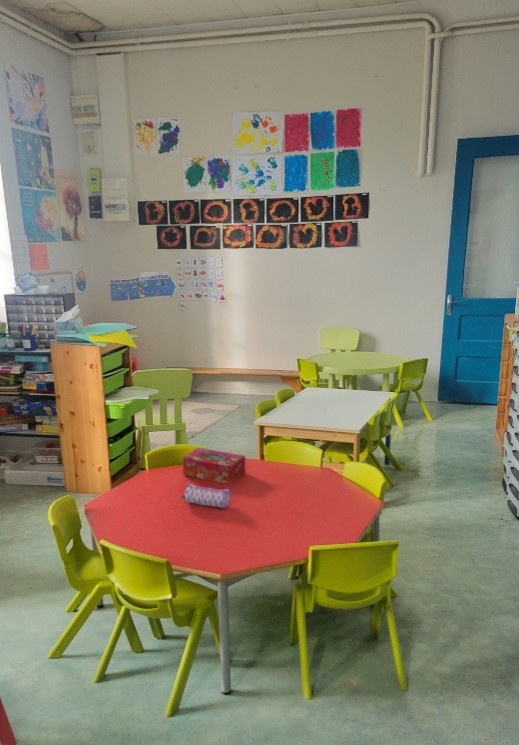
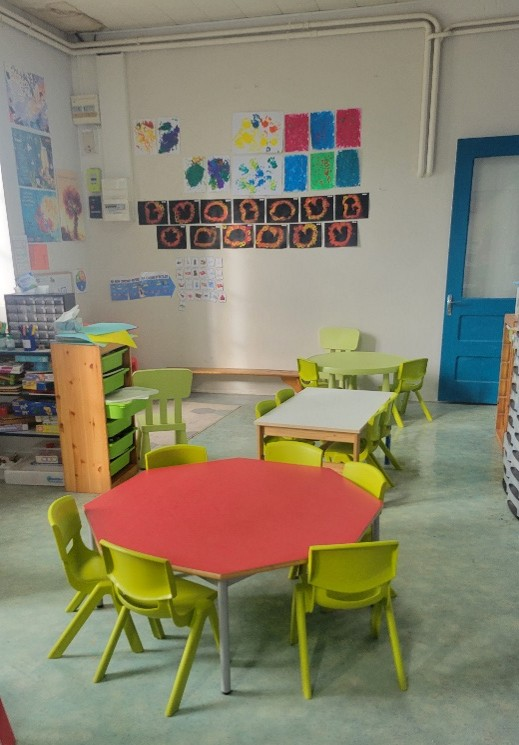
- tissue box [182,447,246,485]
- pencil case [181,482,232,509]
